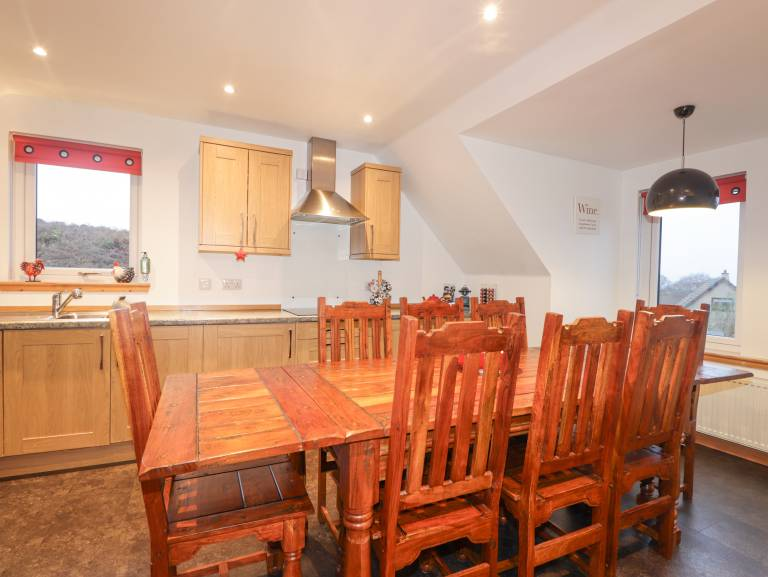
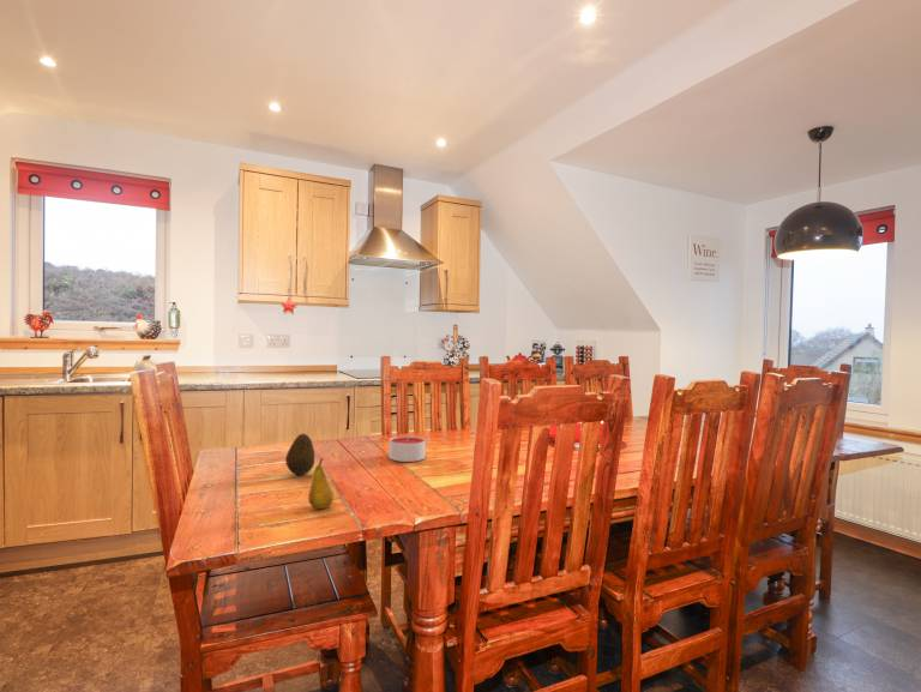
+ fruit [307,457,335,510]
+ candle [389,434,427,463]
+ fruit [284,433,315,476]
